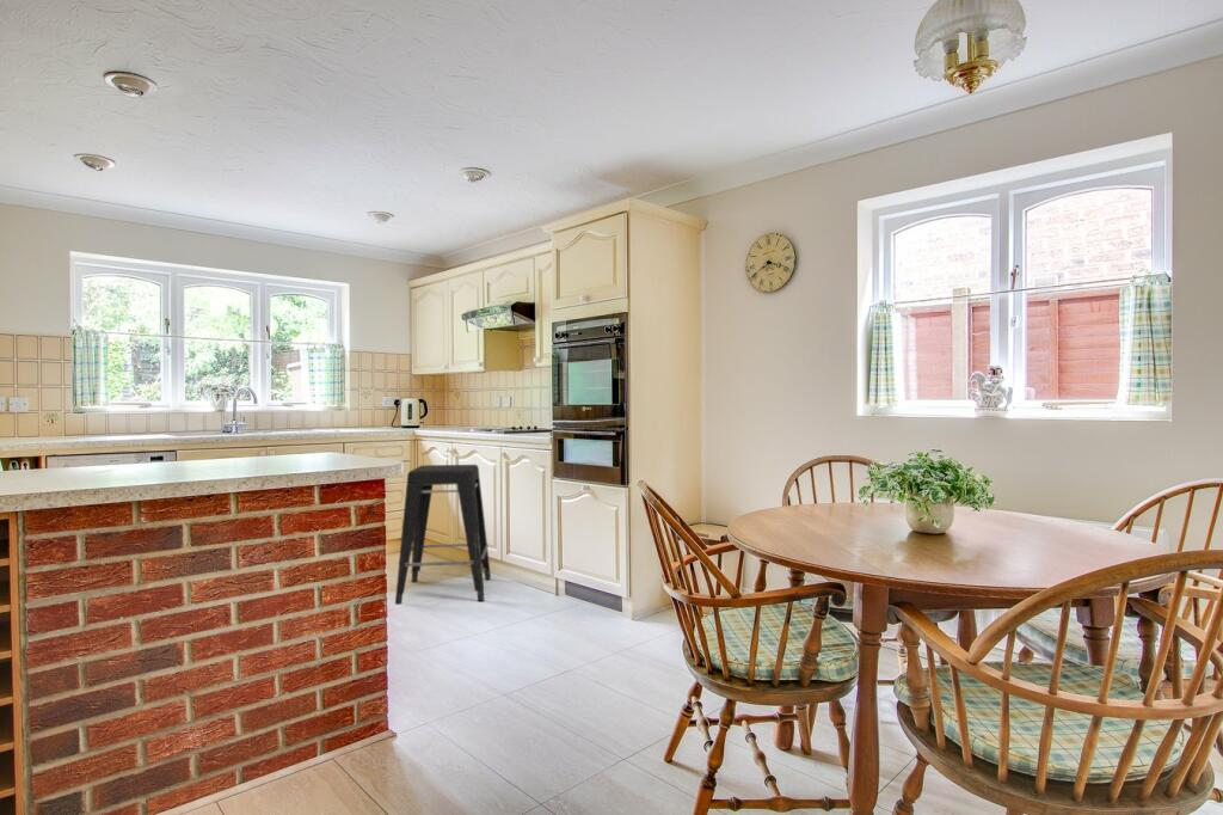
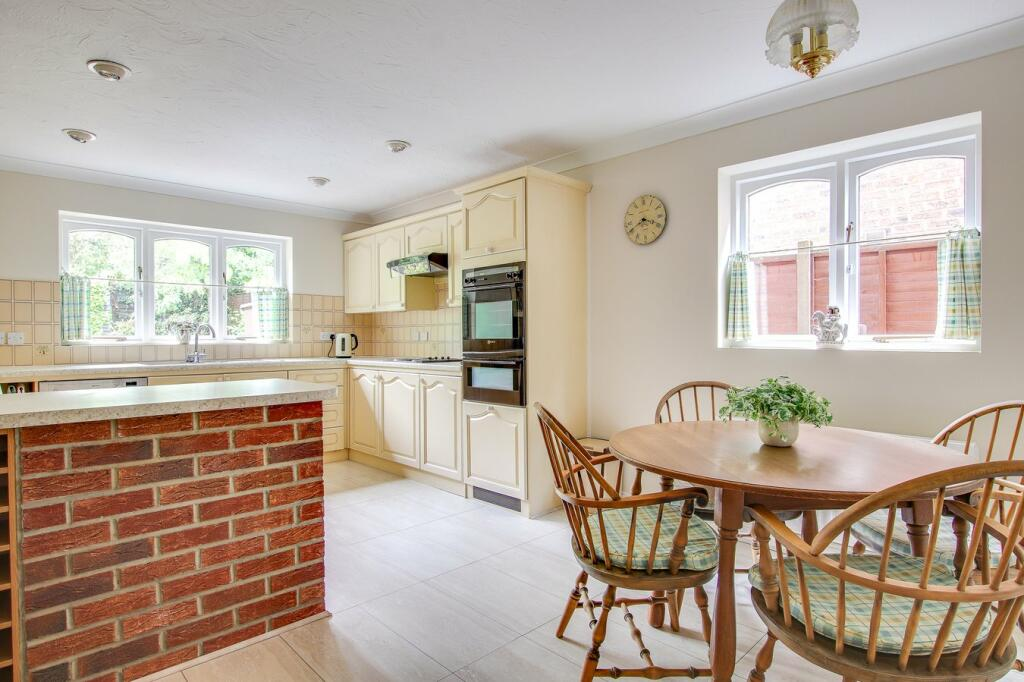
- stool [394,464,492,606]
